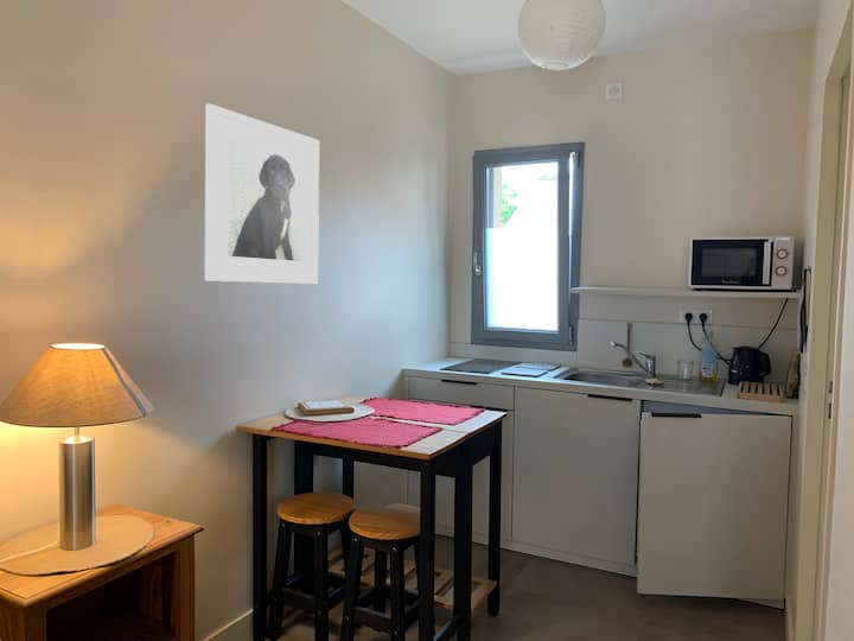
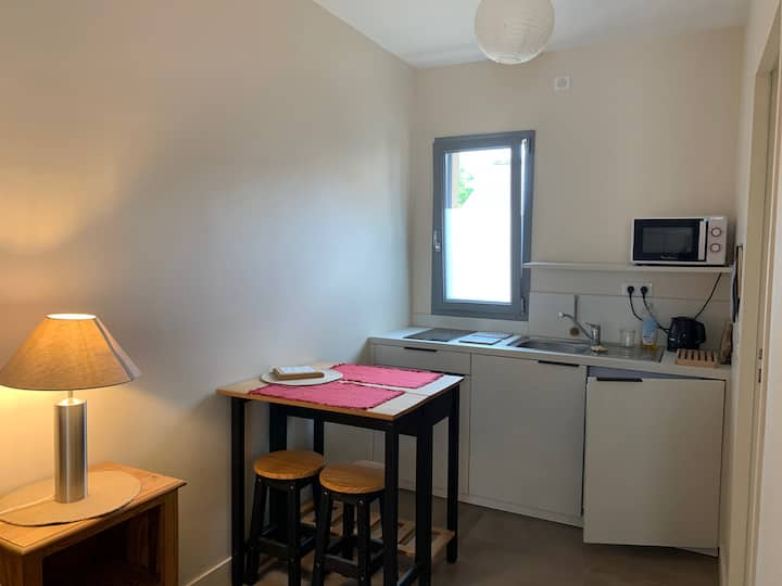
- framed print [204,103,320,285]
